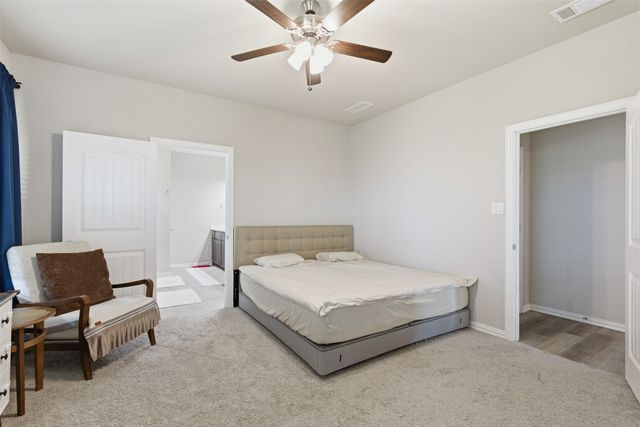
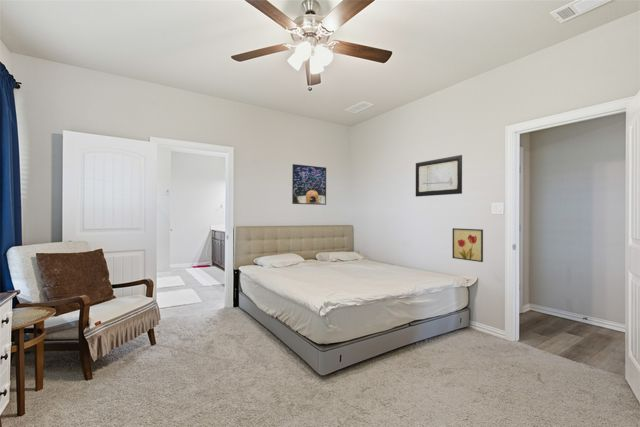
+ wall art [415,154,463,198]
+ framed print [291,163,327,206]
+ wall art [452,227,484,263]
